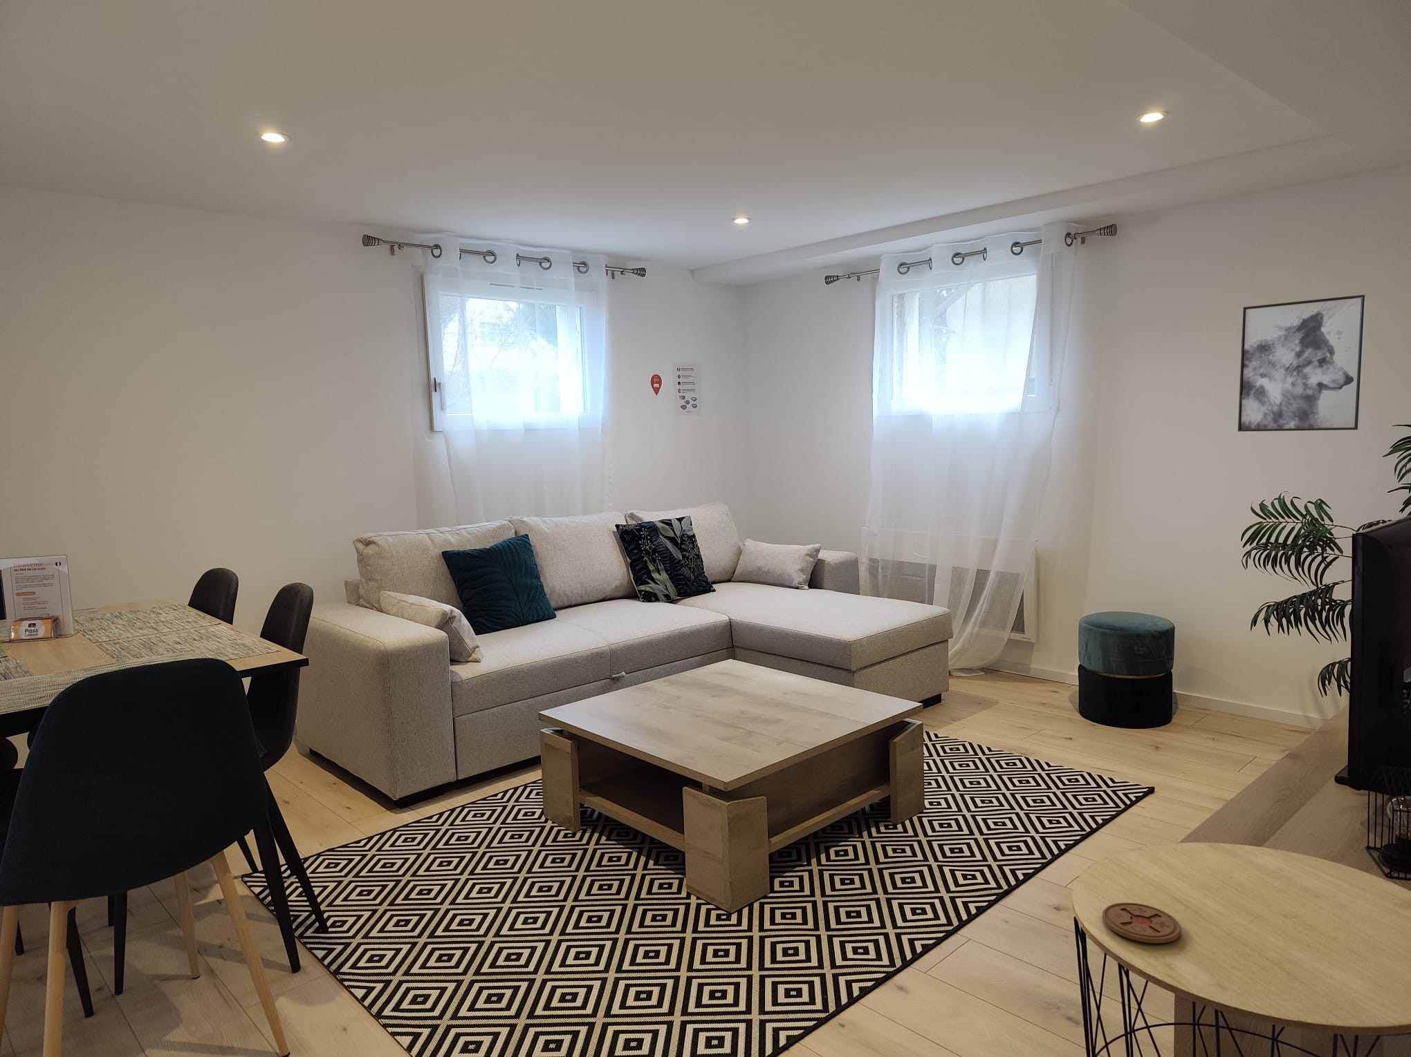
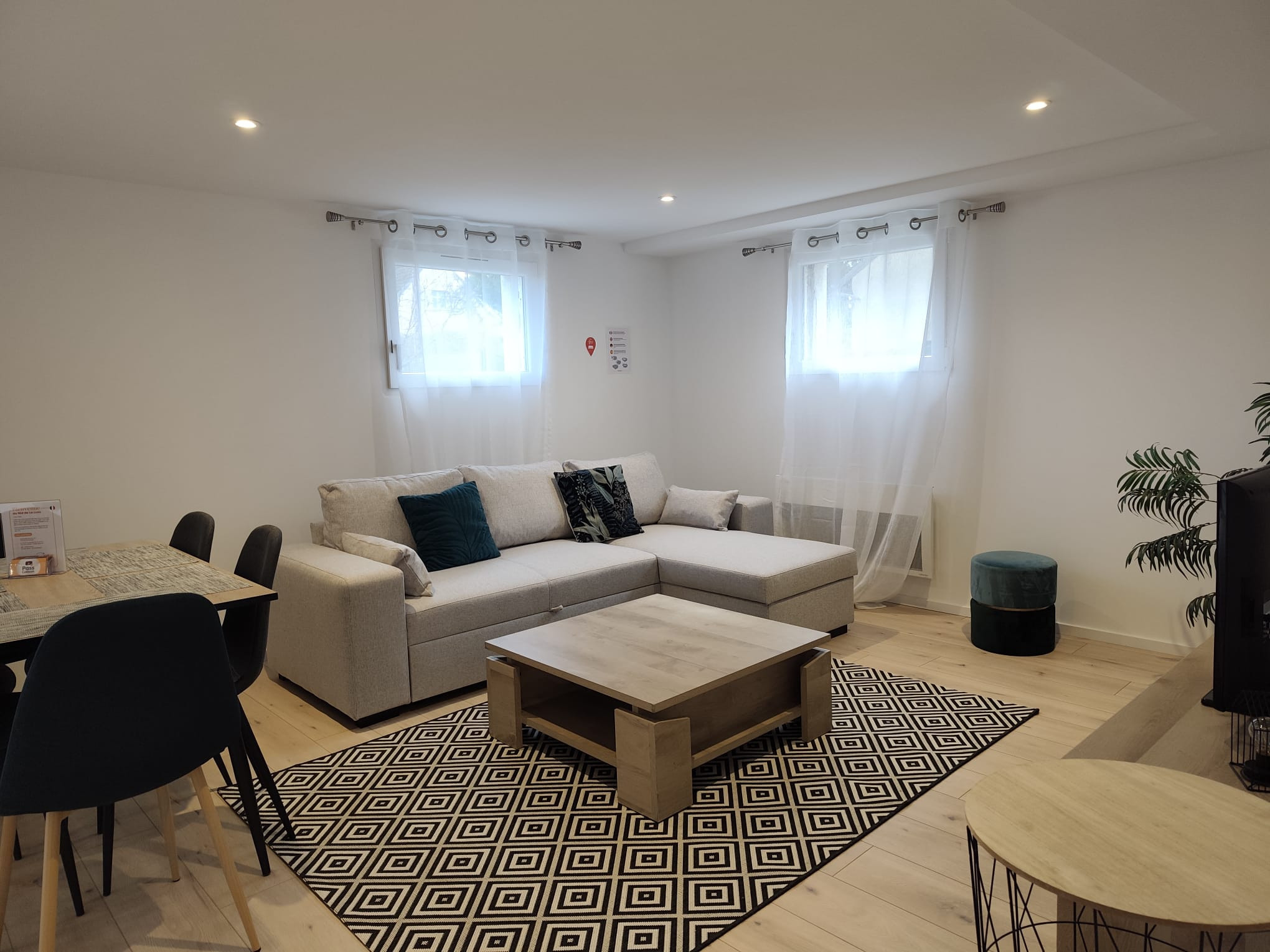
- wall art [1238,294,1367,433]
- coaster [1102,903,1181,944]
